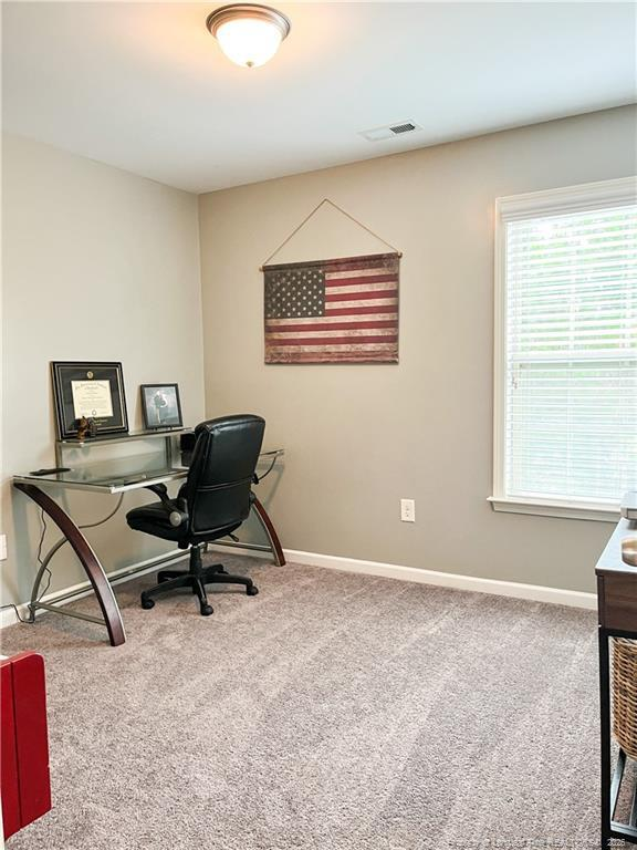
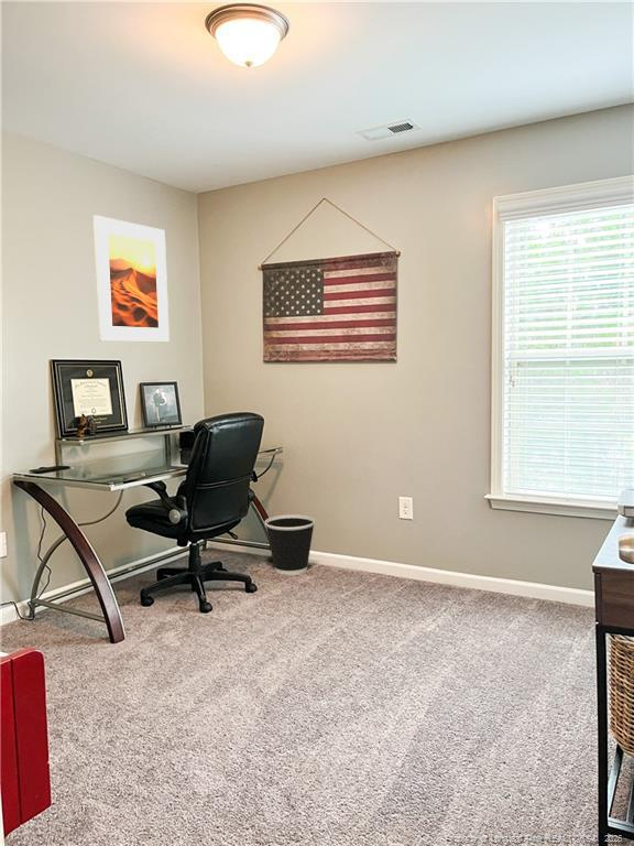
+ wastebasket [264,513,316,576]
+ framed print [91,214,171,343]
